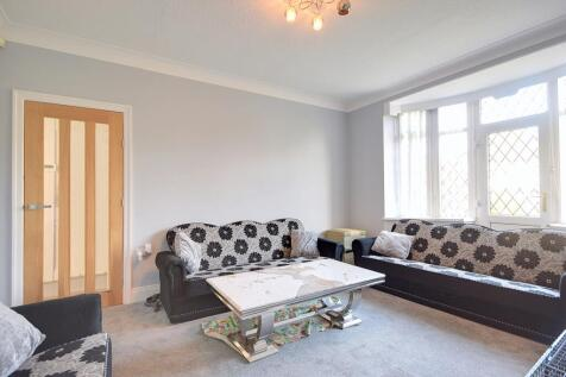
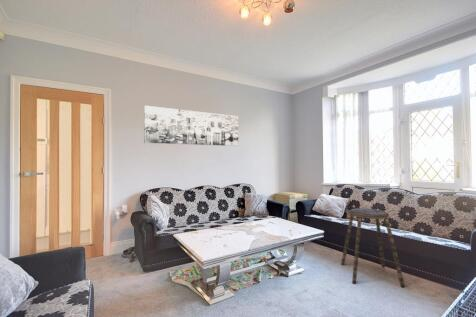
+ stool [340,207,406,288]
+ wall art [143,105,239,147]
